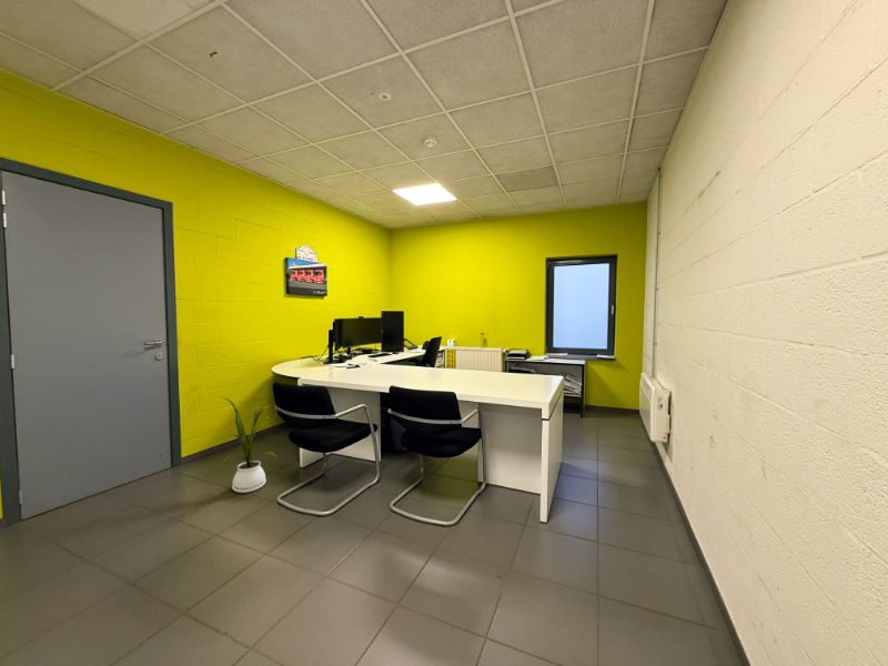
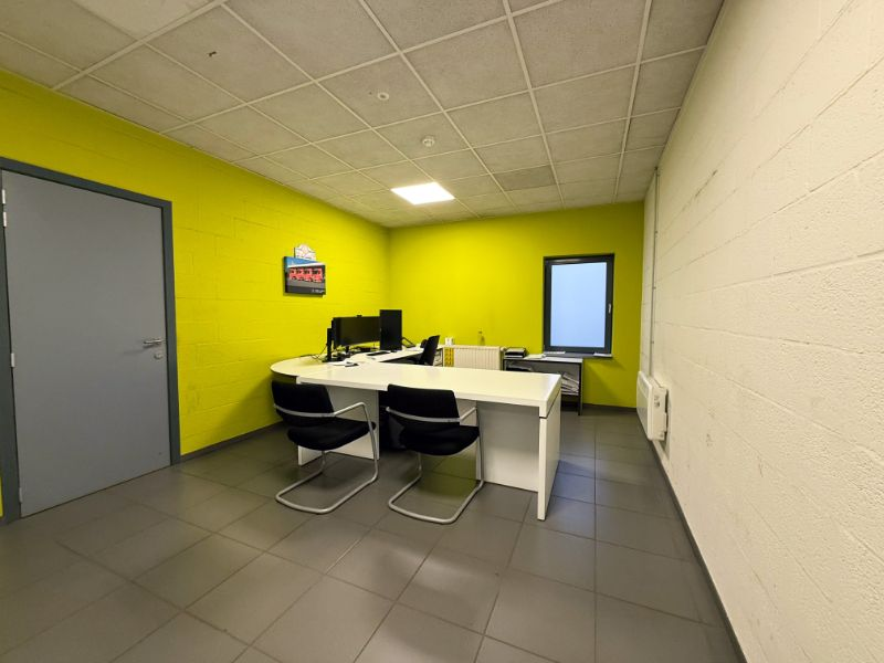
- house plant [219,395,278,494]
